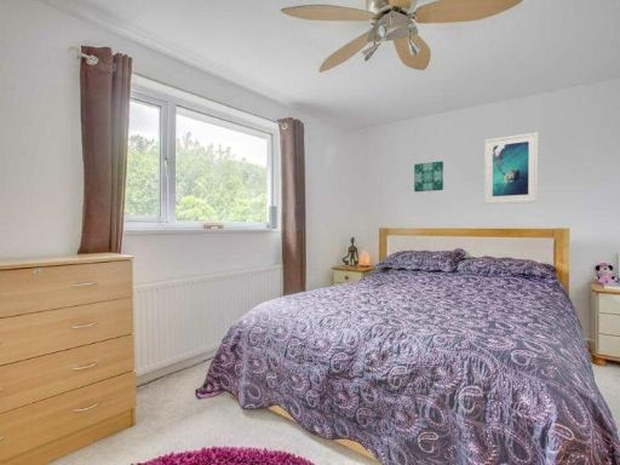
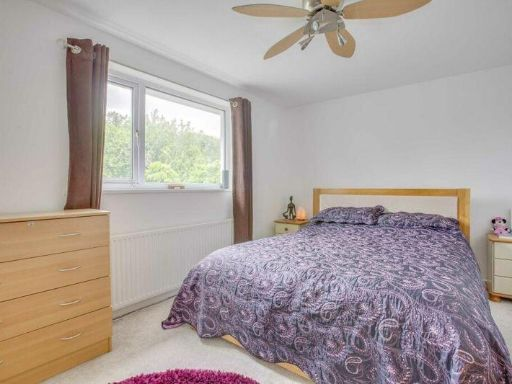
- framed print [483,131,539,205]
- wall art [413,160,444,193]
